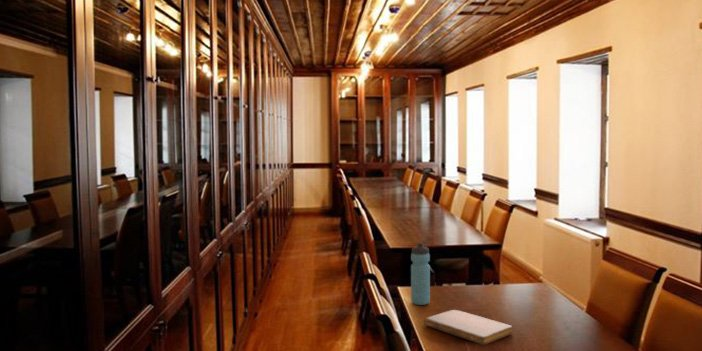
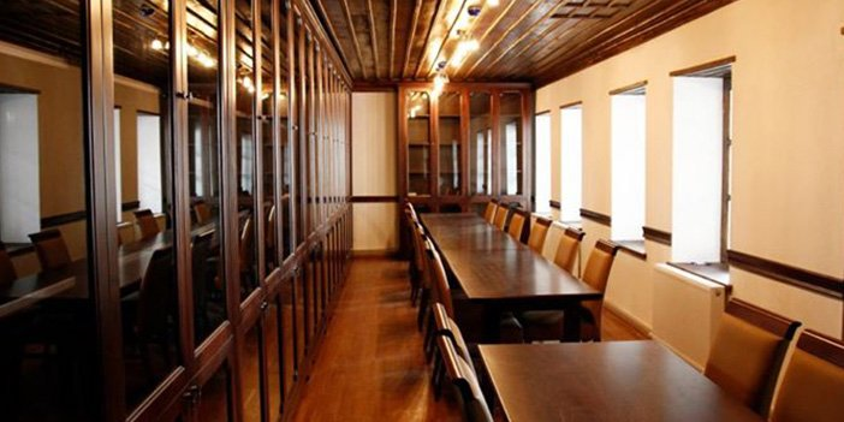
- notebook [423,309,513,346]
- water bottle [410,242,431,306]
